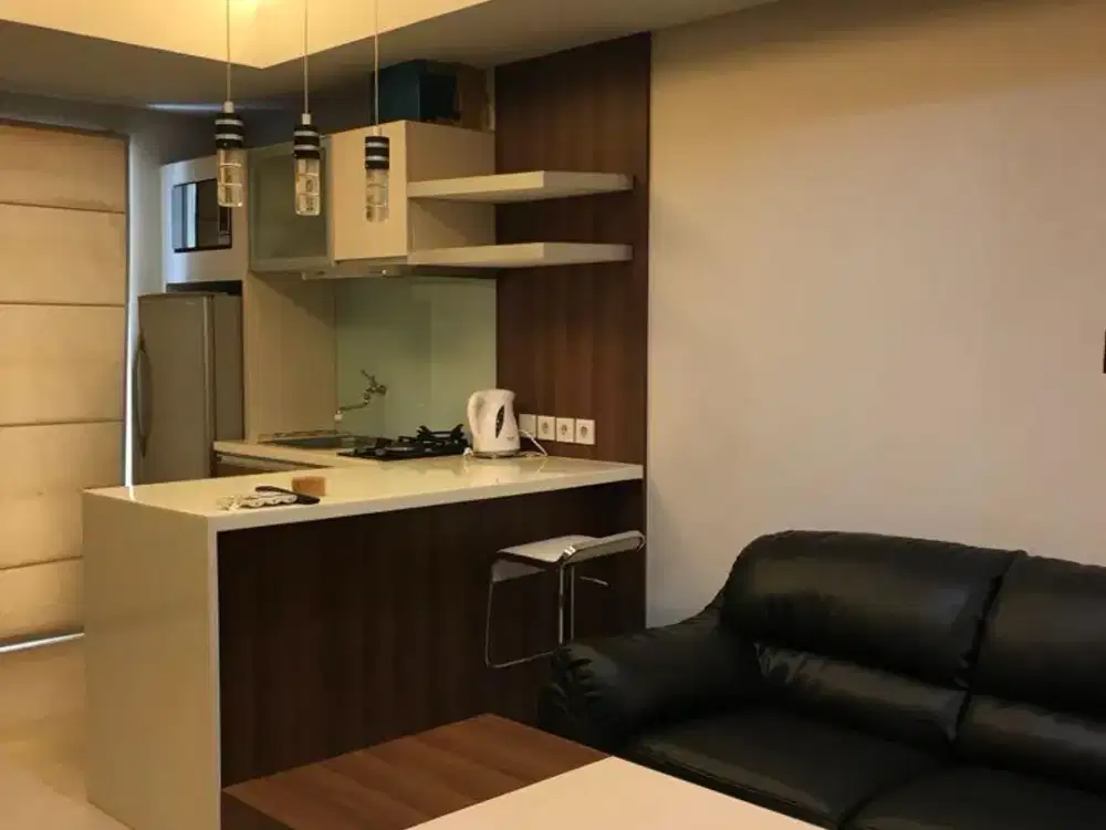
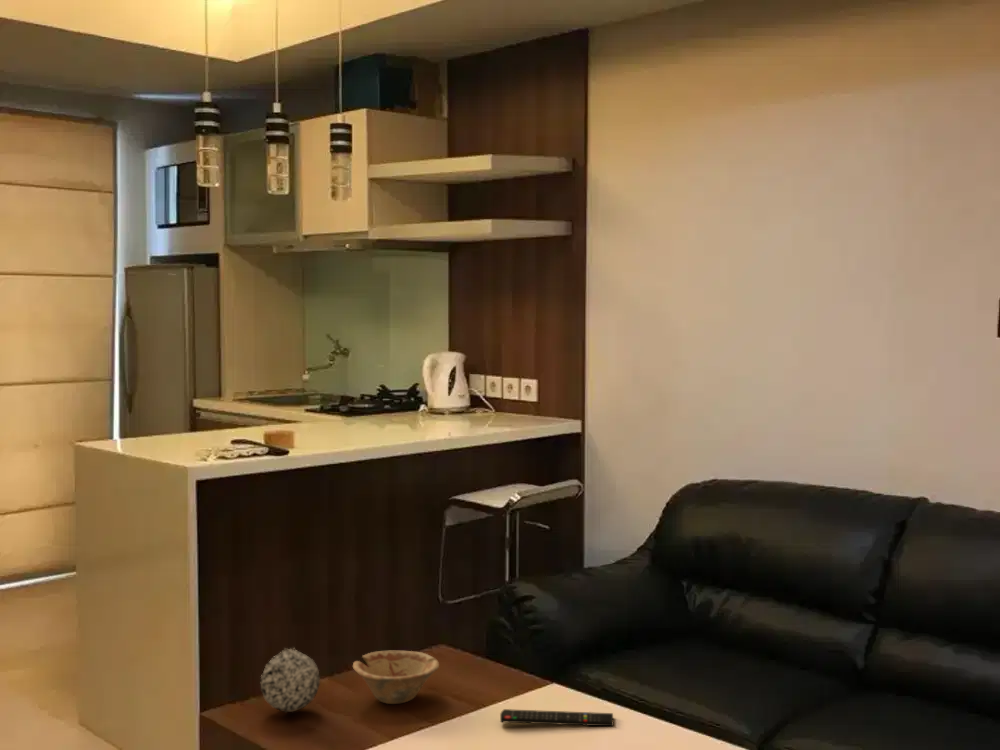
+ dish [352,650,440,705]
+ remote control [499,708,615,727]
+ decorative ball [260,646,321,713]
